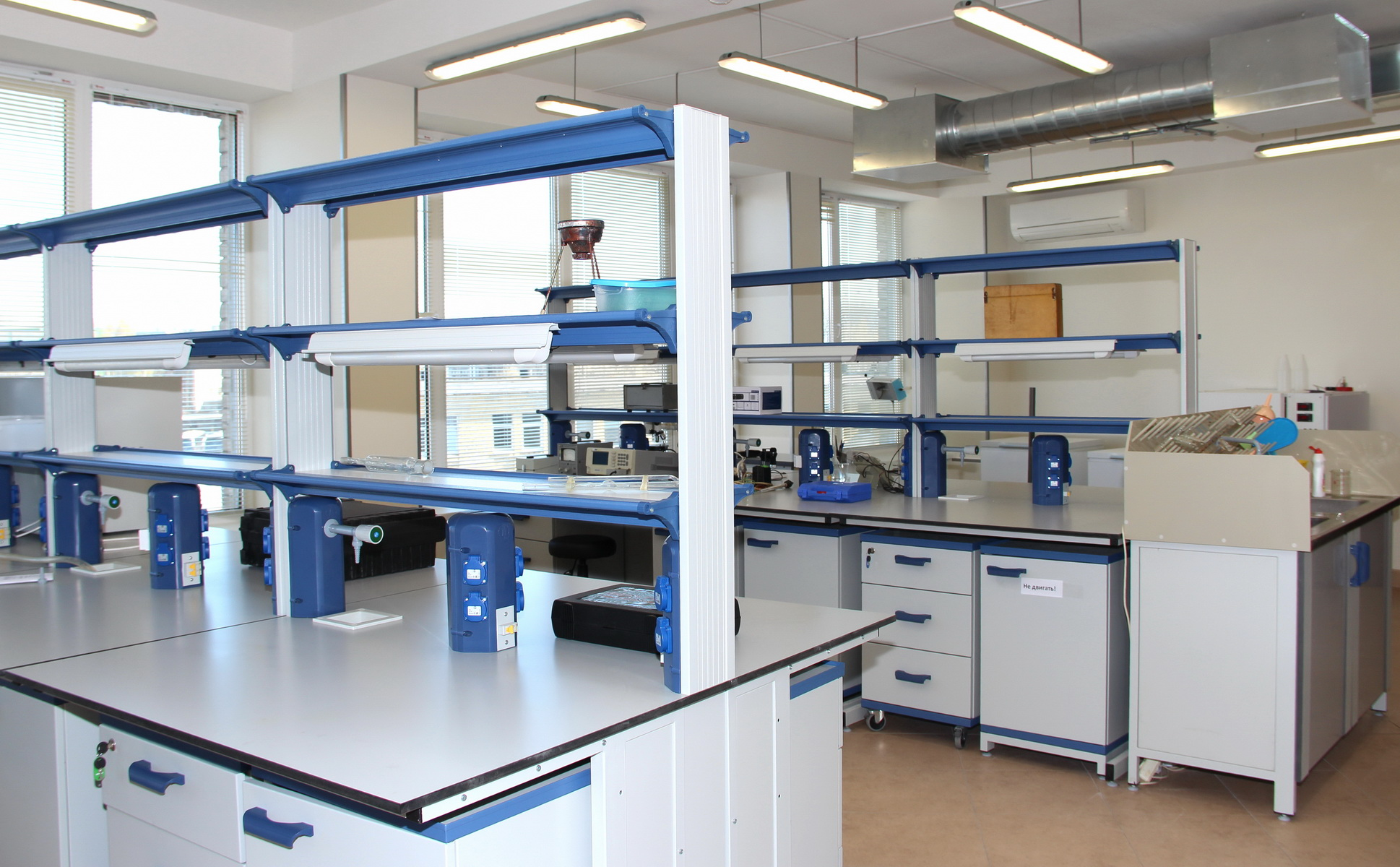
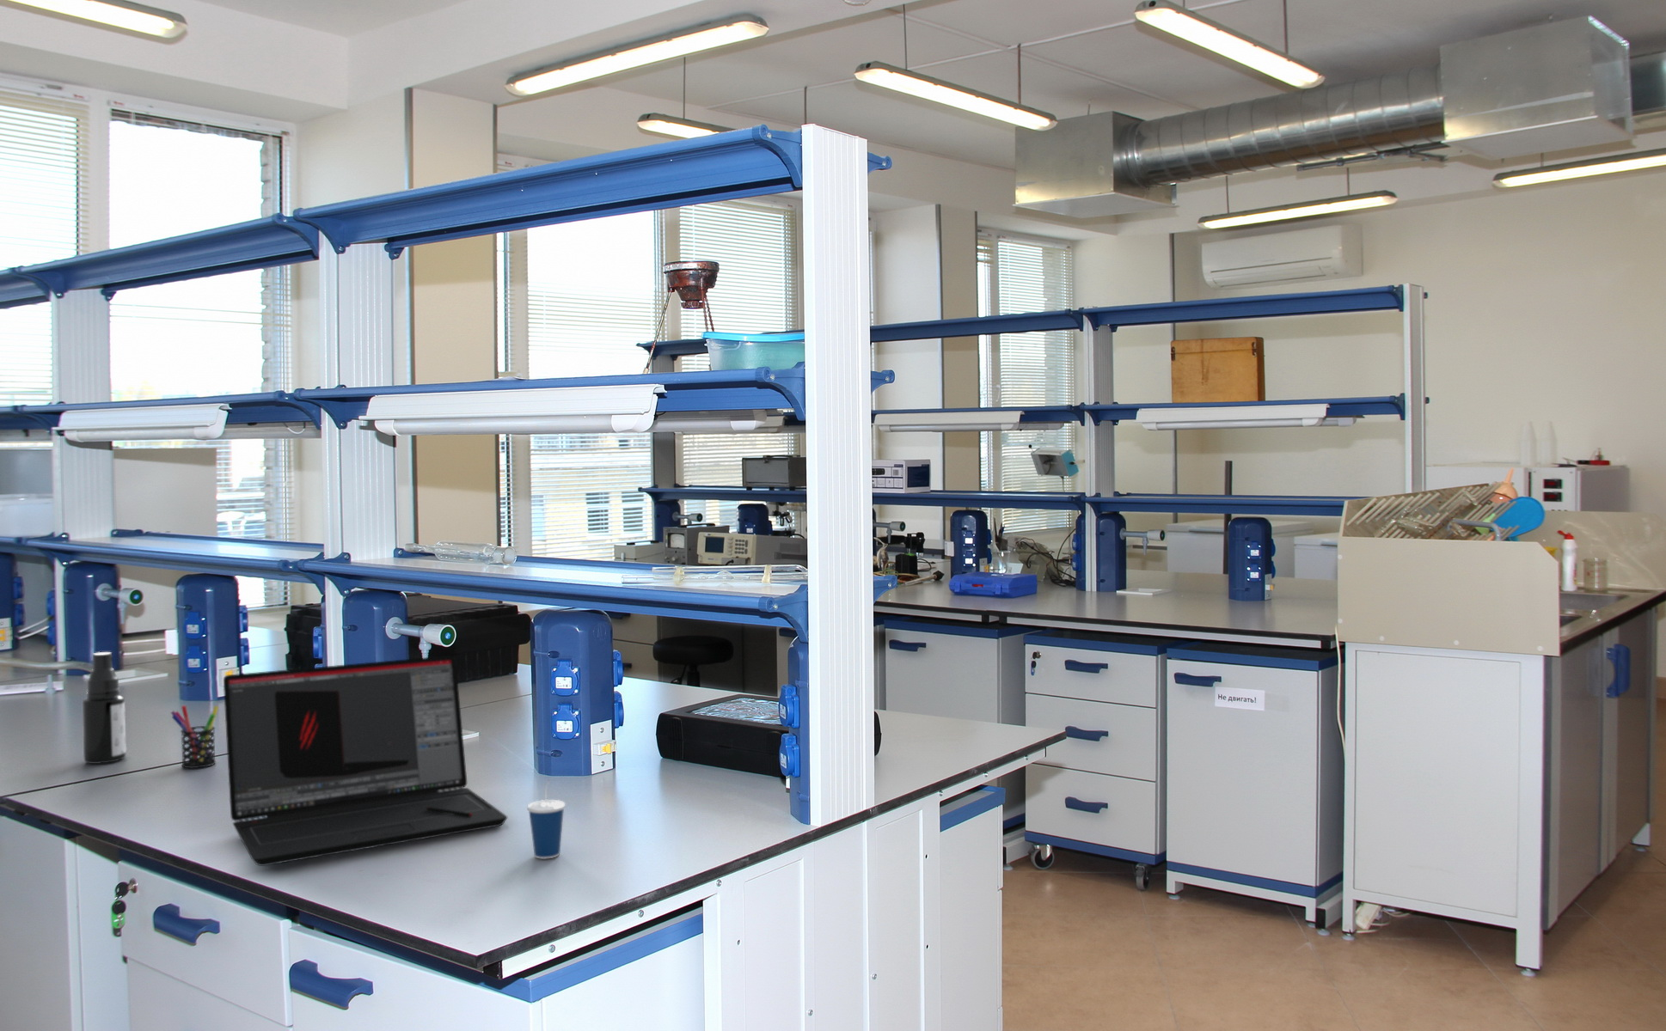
+ cup [526,779,566,859]
+ spray bottle [82,652,127,765]
+ laptop [223,655,508,867]
+ pen holder [170,704,219,769]
